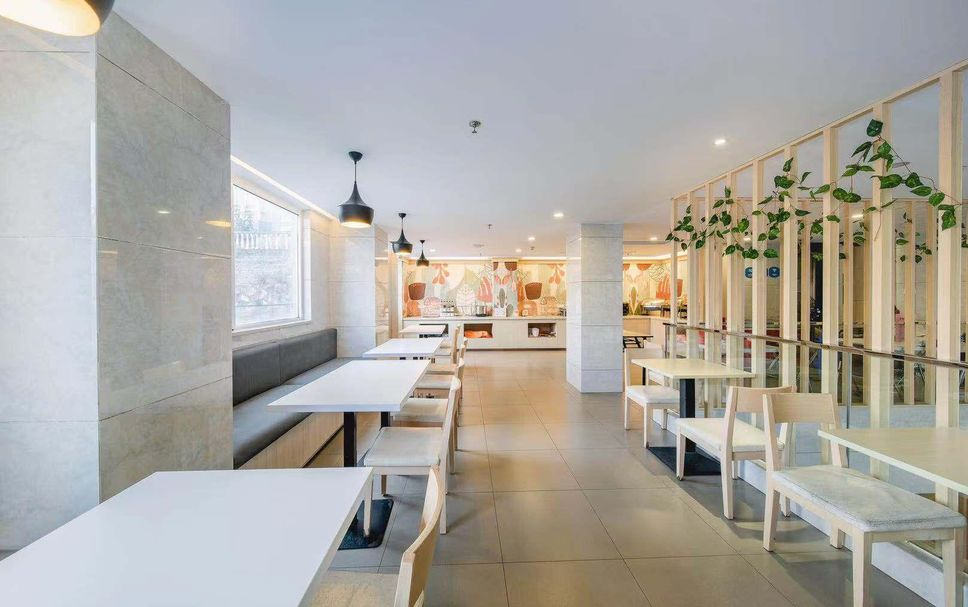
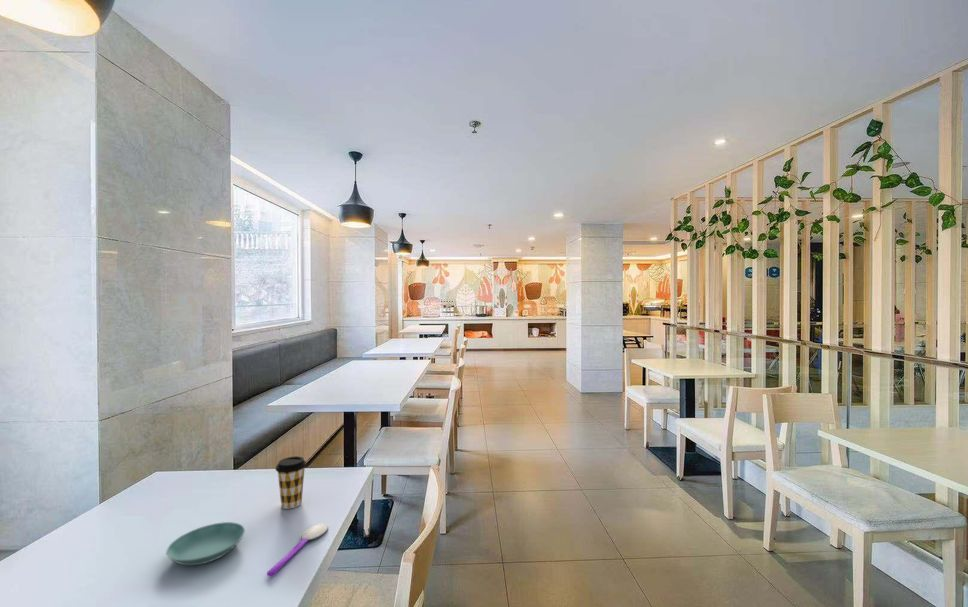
+ spoon [266,523,329,577]
+ coffee cup [275,455,307,510]
+ saucer [165,521,246,567]
